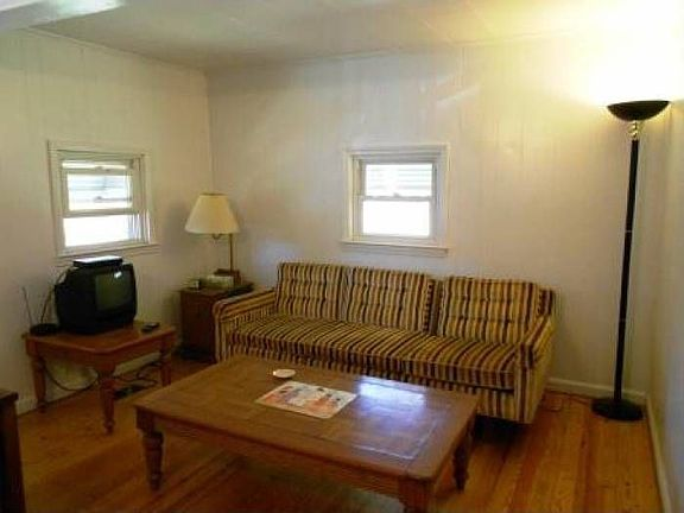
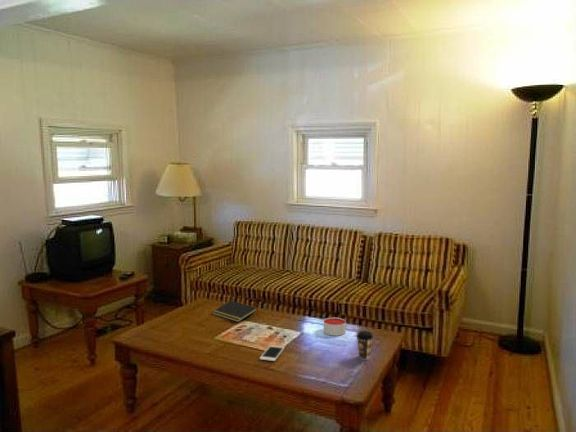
+ notepad [211,300,258,323]
+ cell phone [259,344,286,362]
+ coffee cup [356,330,374,361]
+ candle [323,316,347,337]
